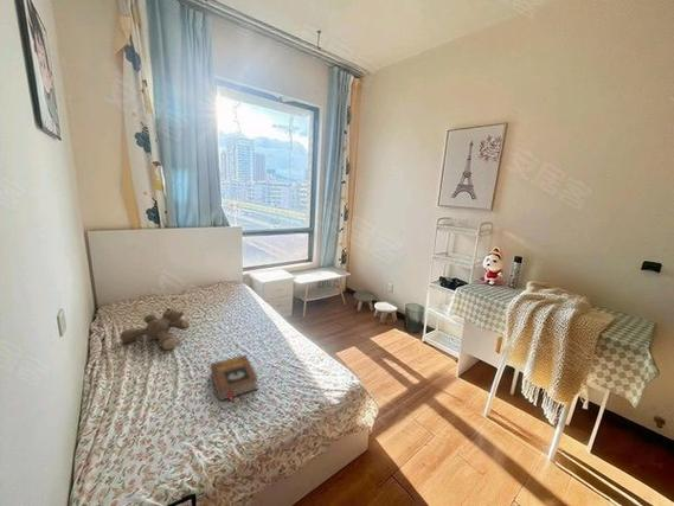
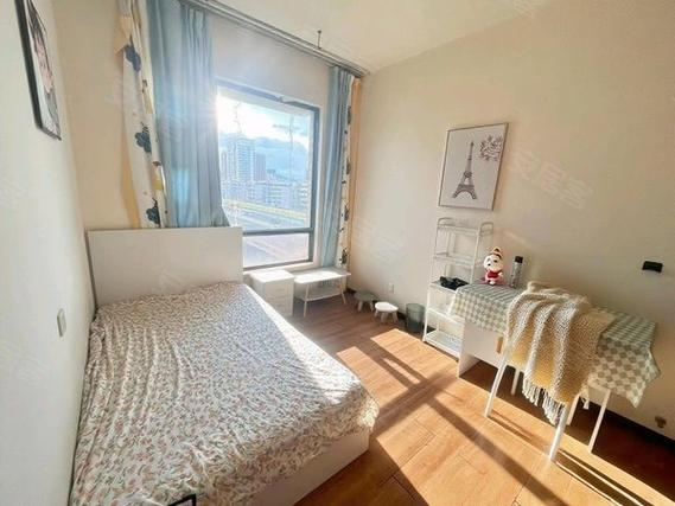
- book [208,353,259,403]
- stuffed bear [118,307,191,351]
